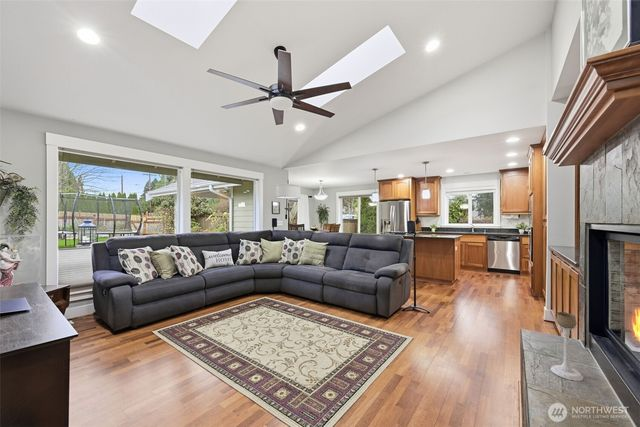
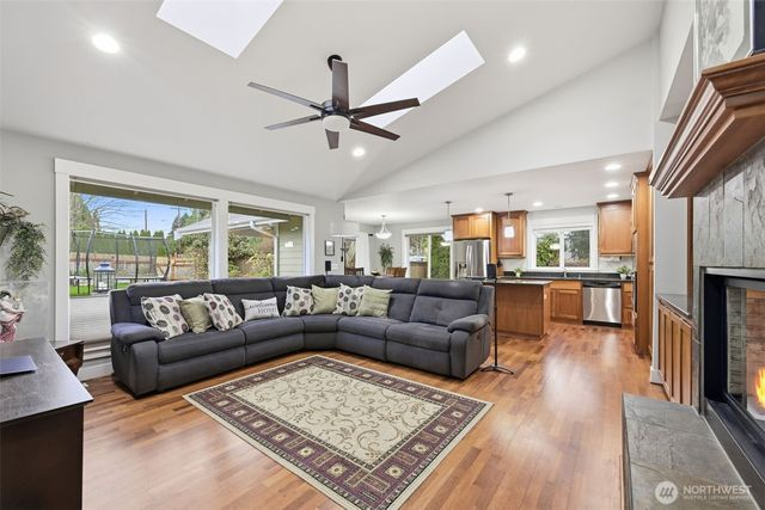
- candle holder [550,311,584,382]
